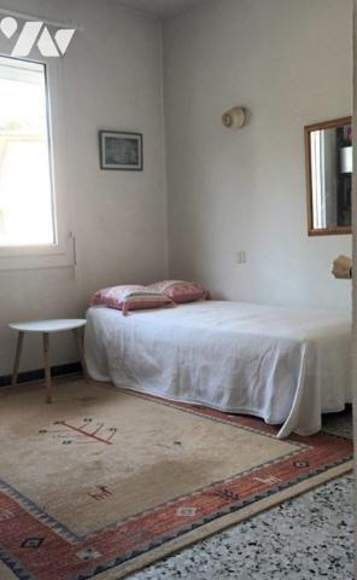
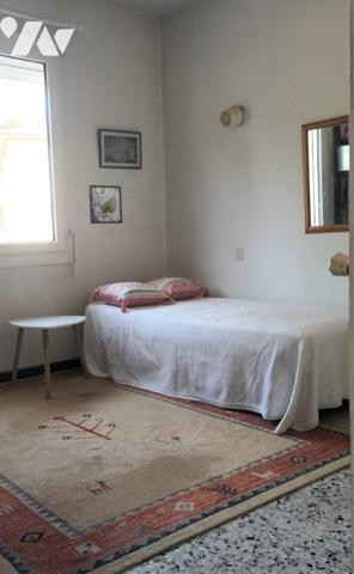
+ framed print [87,184,123,225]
